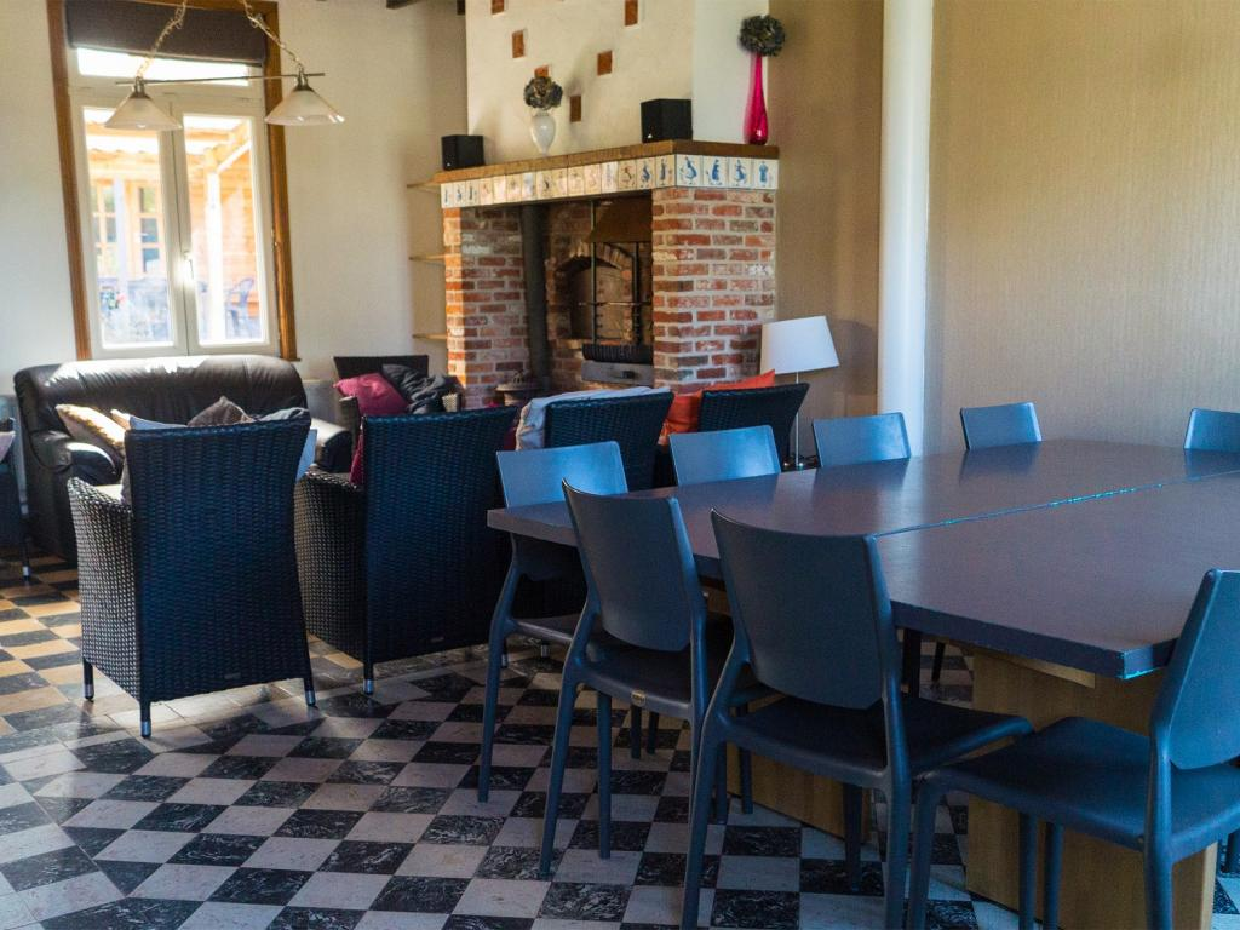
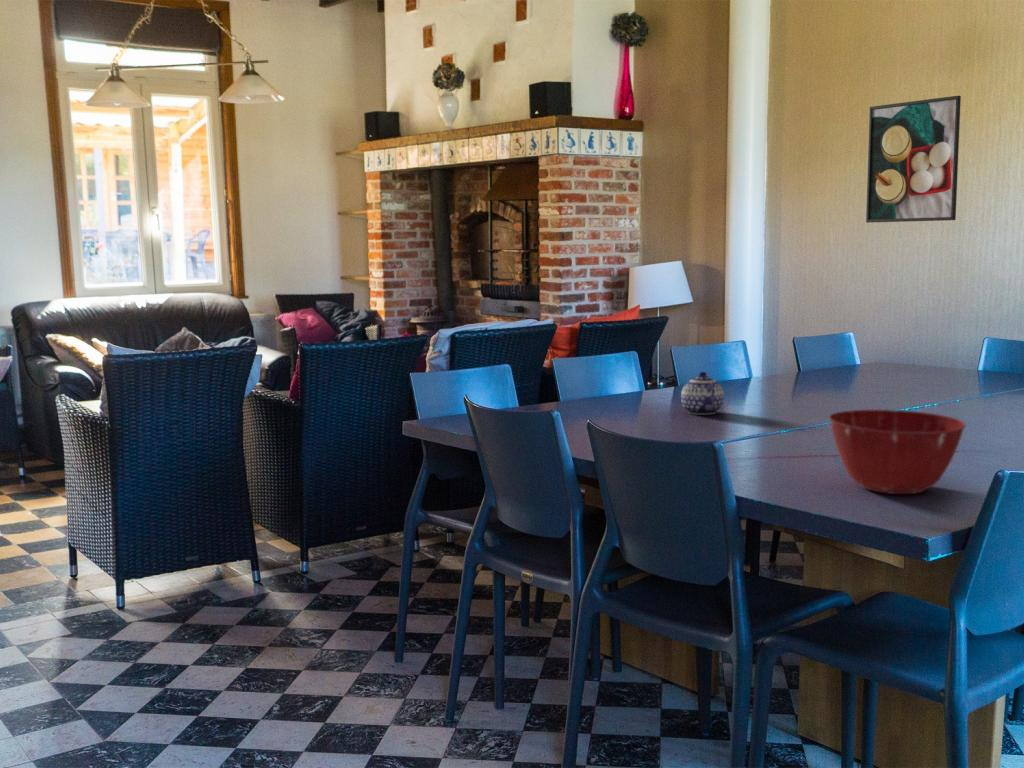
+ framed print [865,95,962,224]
+ mixing bowl [828,409,967,495]
+ teapot [680,371,725,415]
